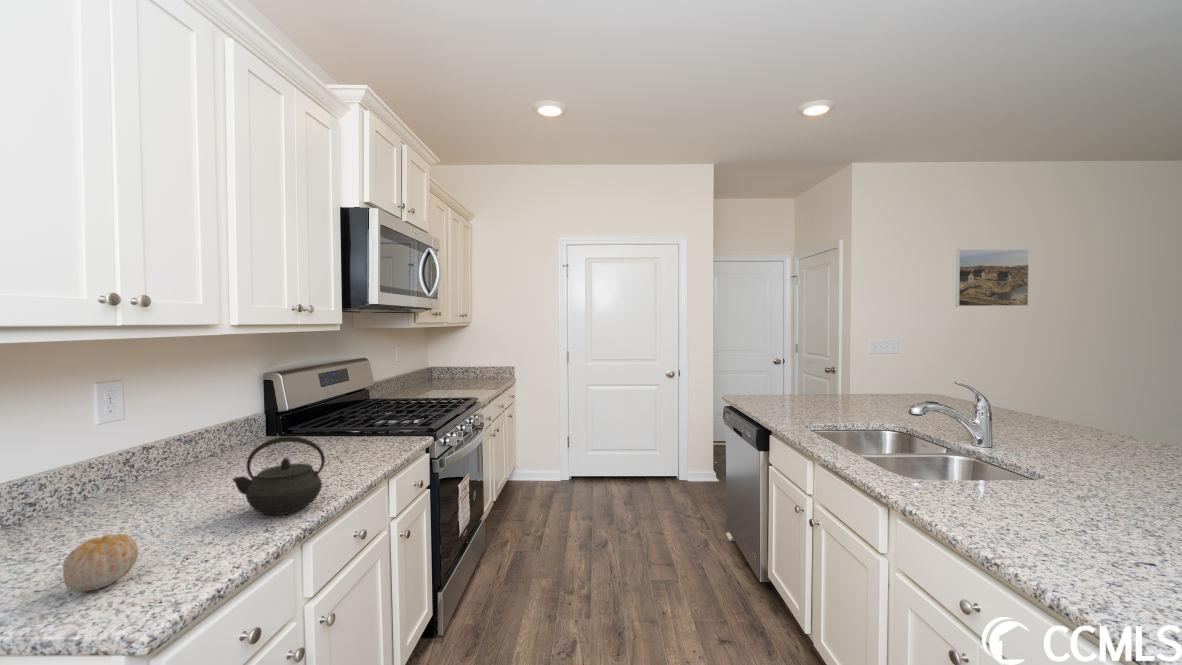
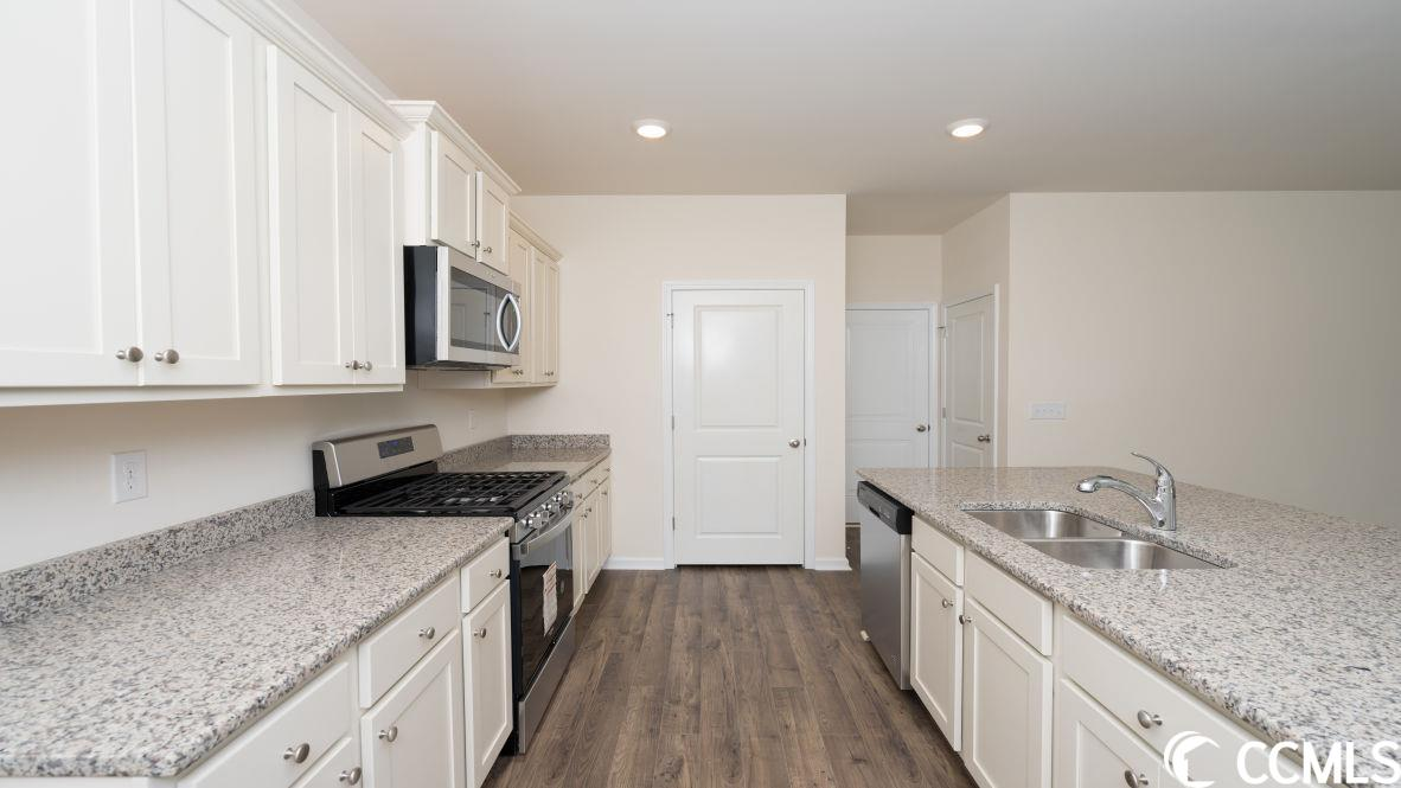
- fruit [62,533,139,593]
- kettle [231,435,326,516]
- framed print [955,248,1030,307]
